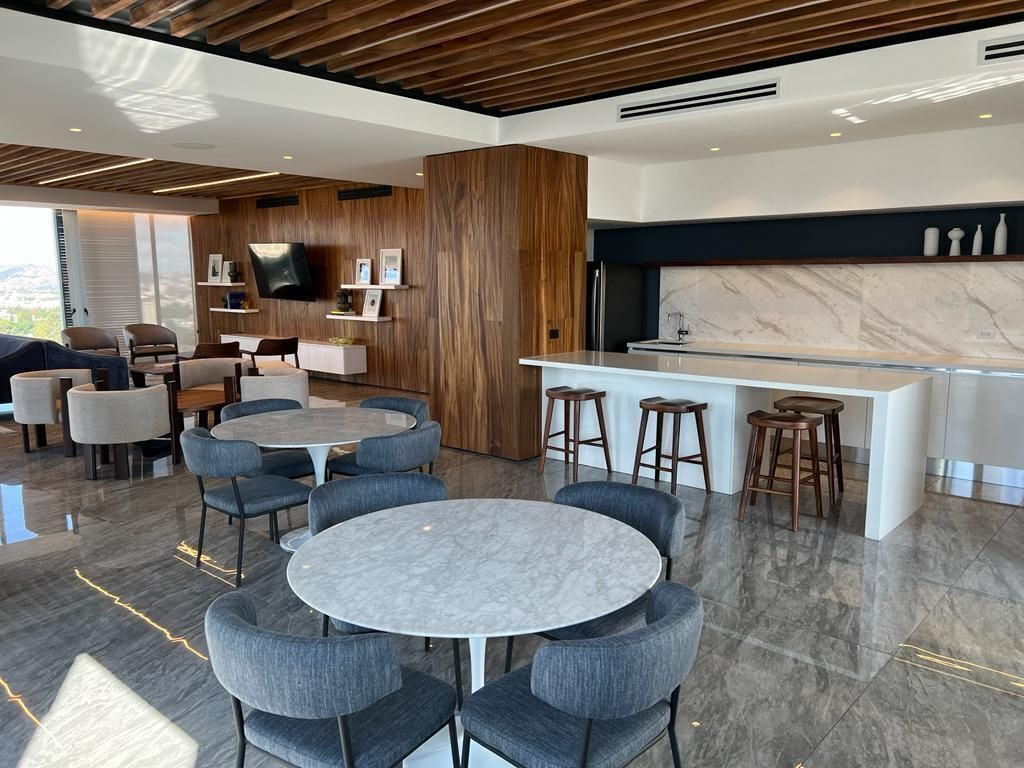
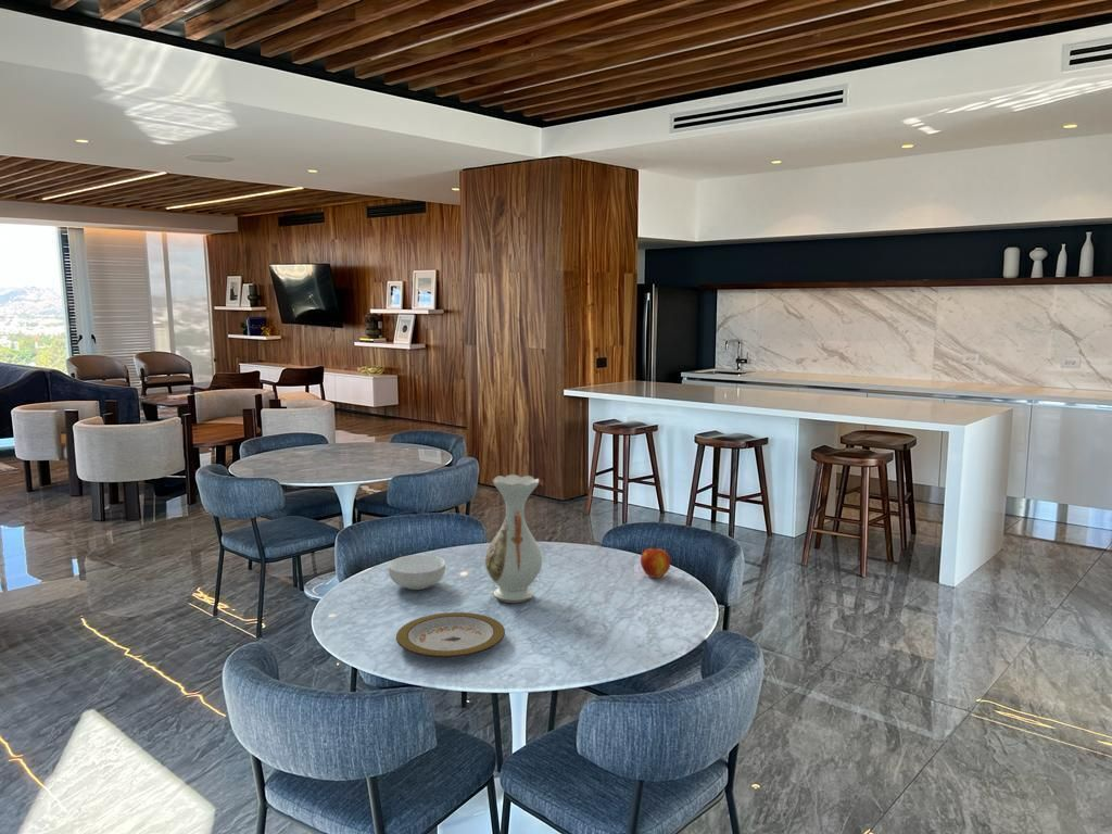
+ vase [484,473,543,604]
+ cereal bowl [388,554,446,591]
+ apple [640,544,671,579]
+ plate [395,611,506,658]
